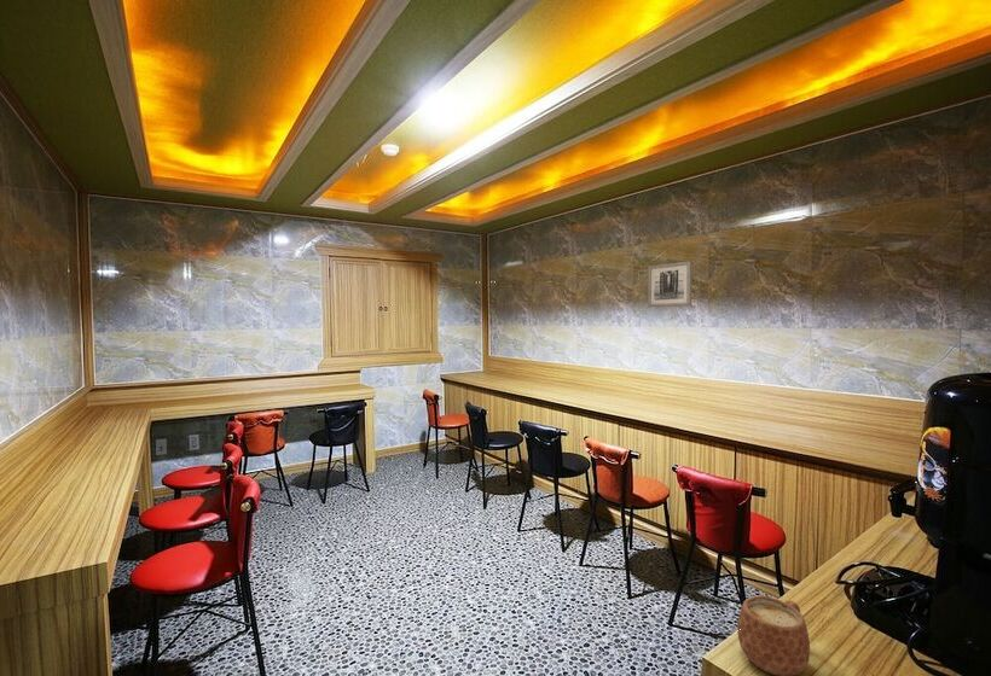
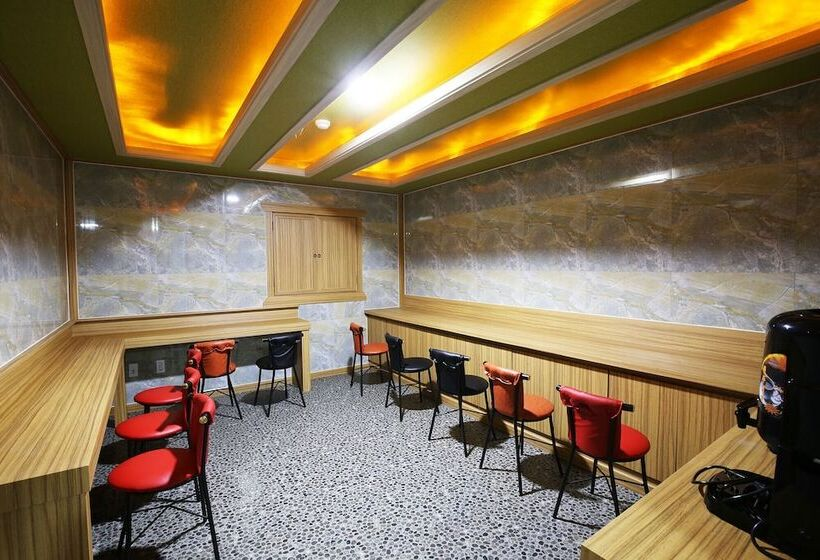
- wall art [647,260,694,308]
- mug [736,594,811,676]
